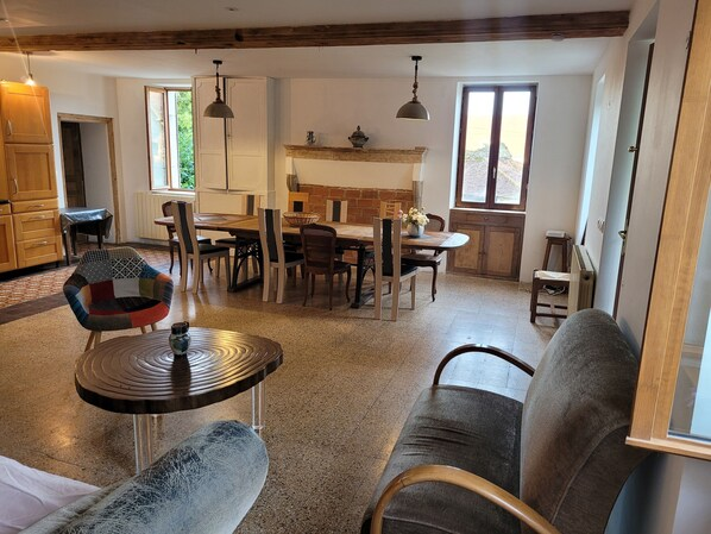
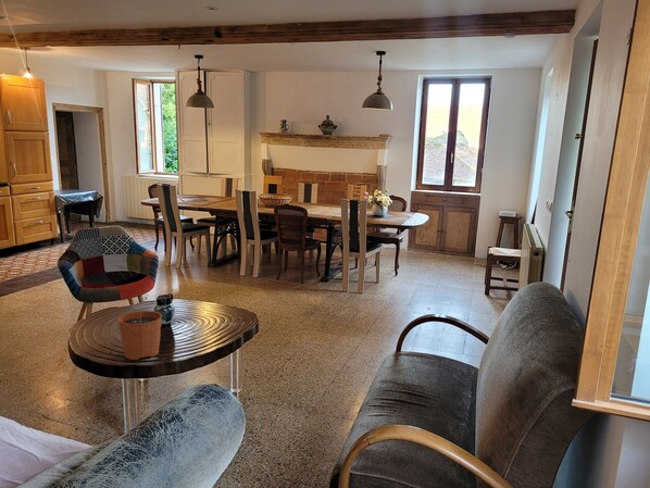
+ plant pot [117,296,163,361]
